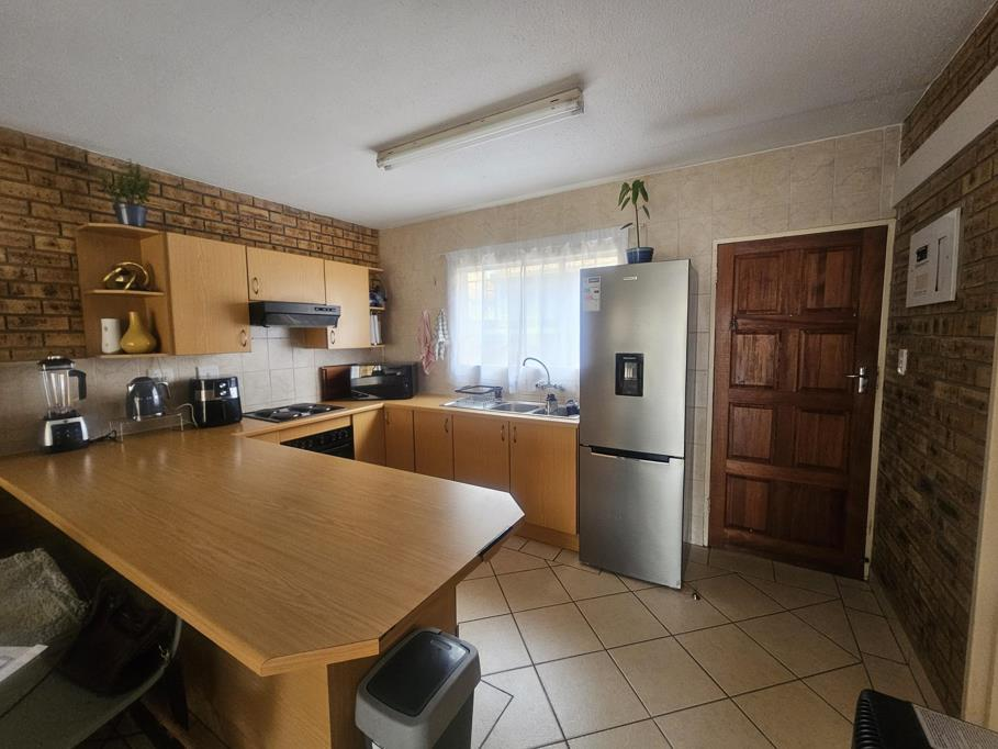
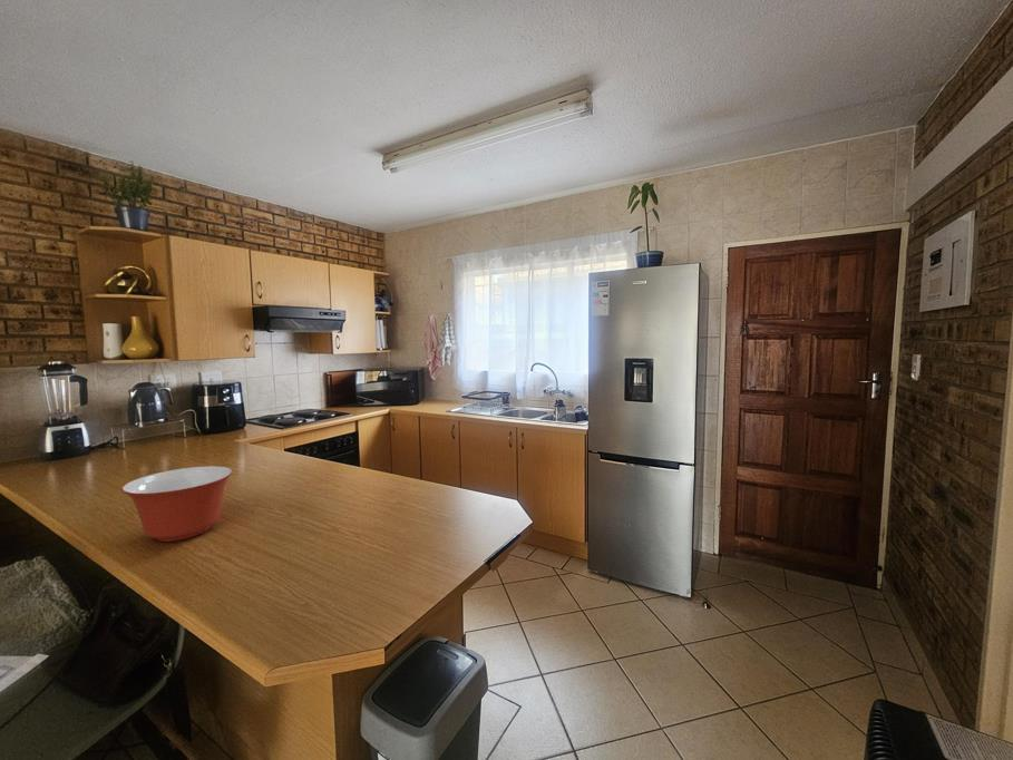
+ mixing bowl [120,465,233,543]
